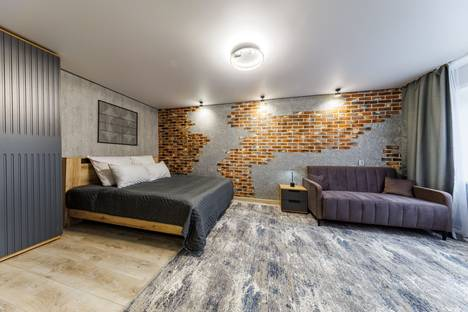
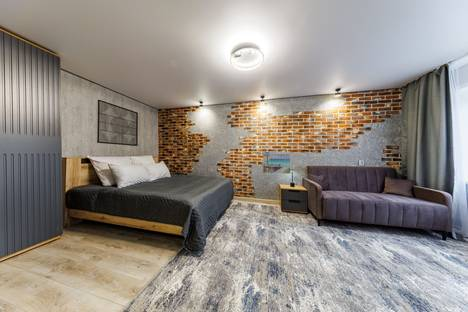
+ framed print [262,151,292,175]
